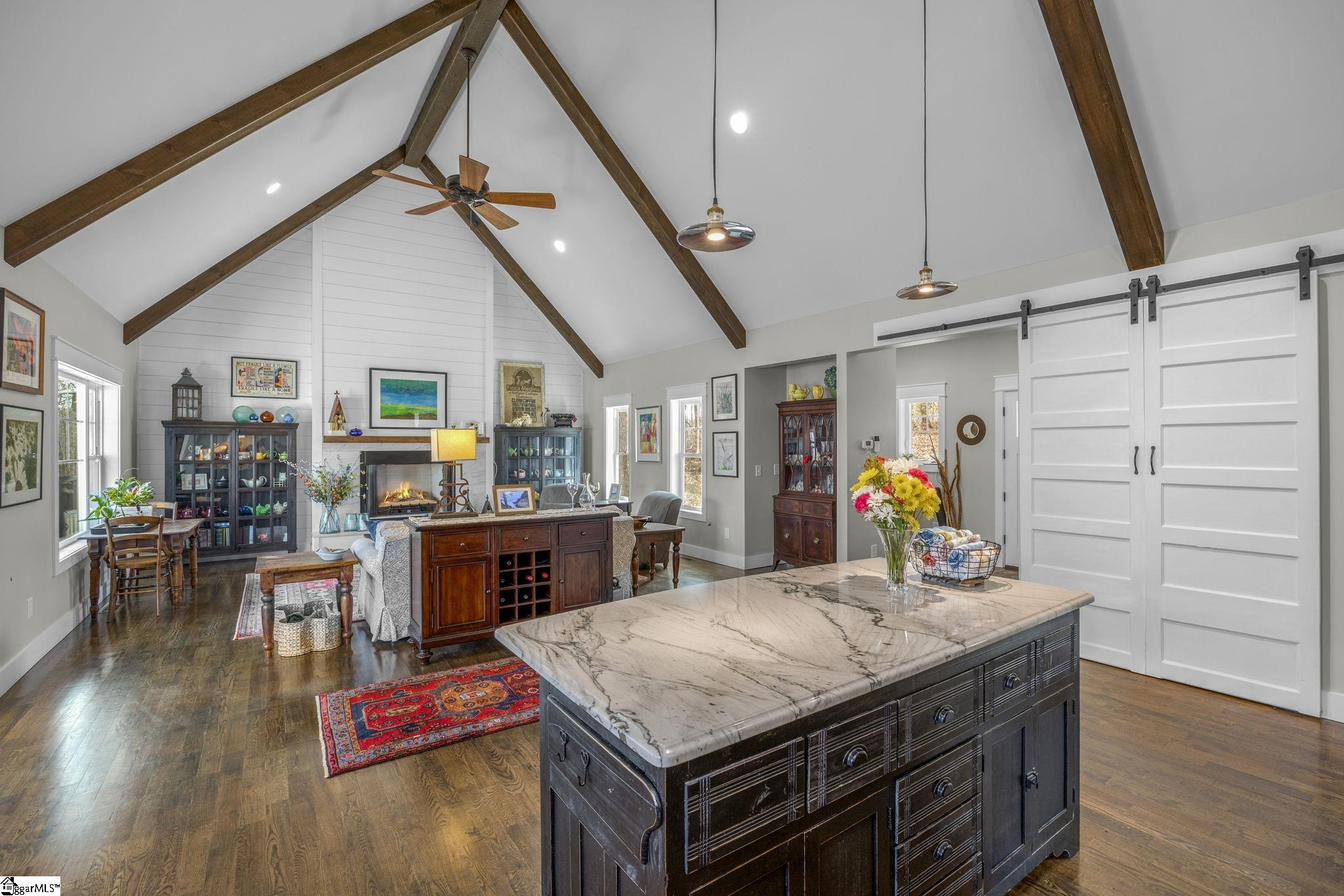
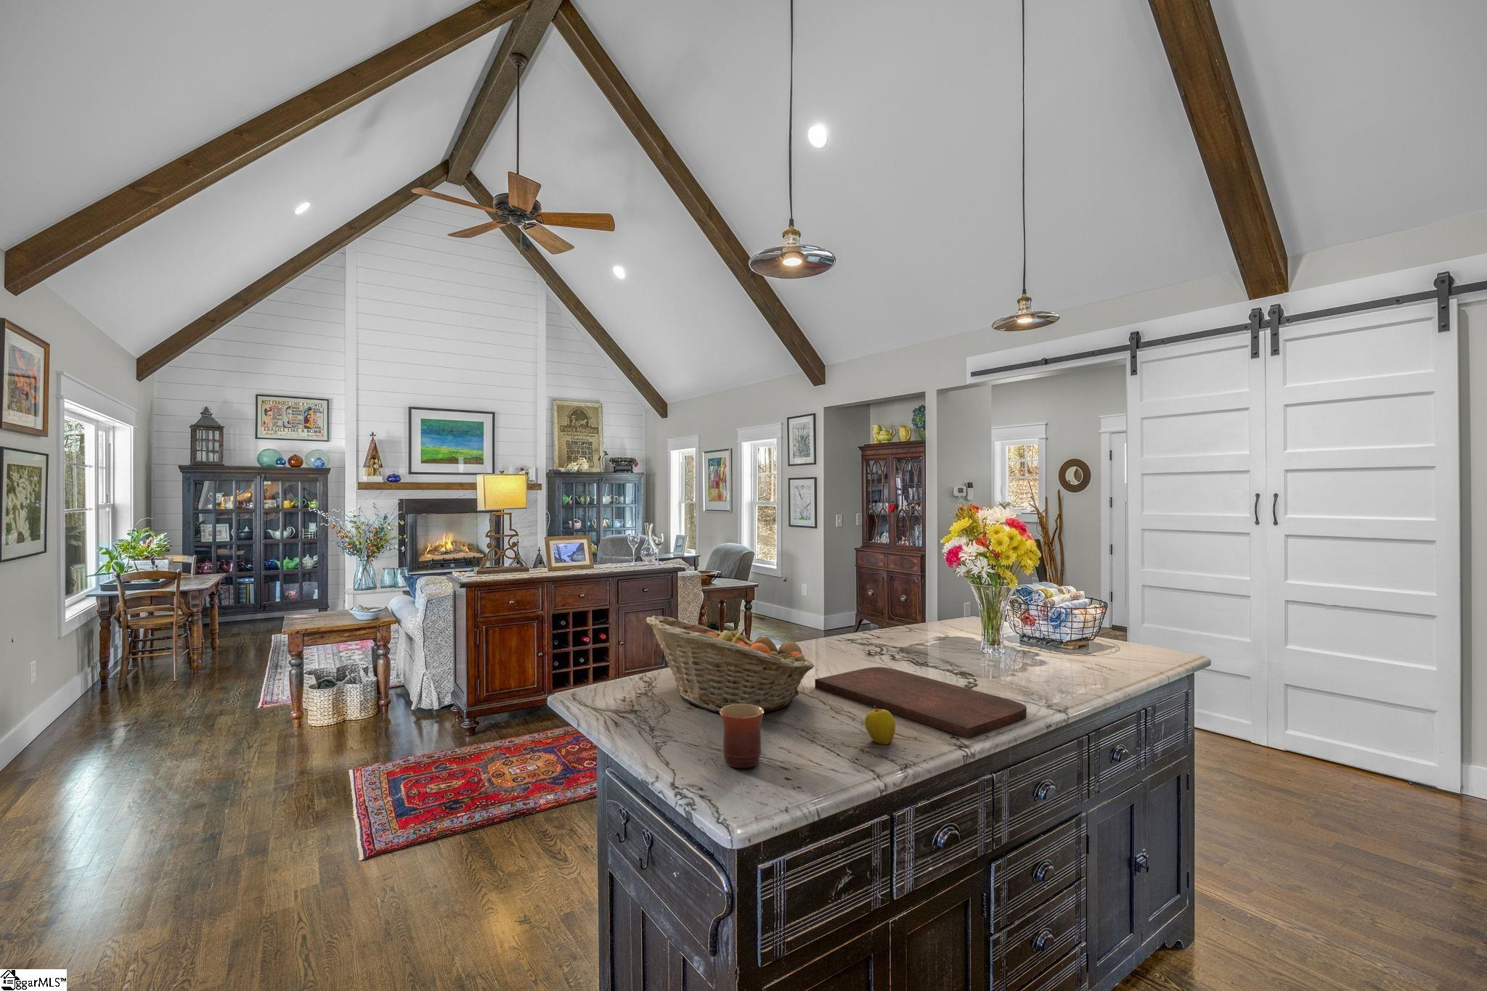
+ fruit basket [645,615,814,713]
+ apple [864,706,896,745]
+ cutting board [814,666,1028,740]
+ mug [719,703,765,769]
